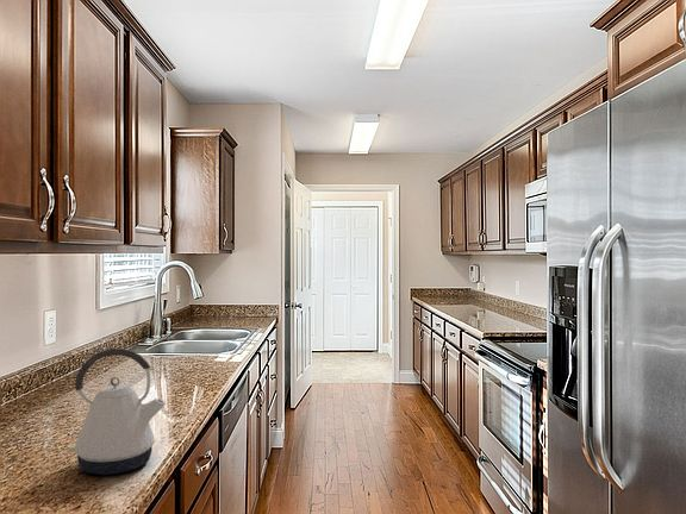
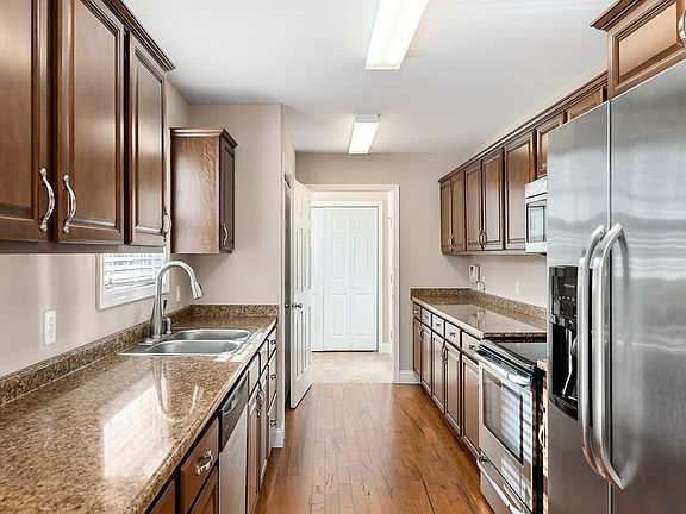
- kettle [68,347,167,476]
